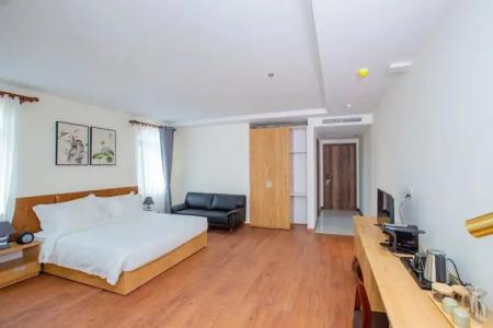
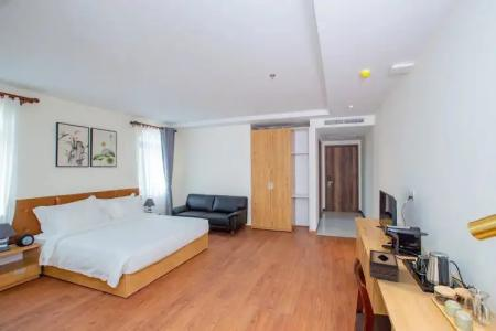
+ tissue box [368,249,400,284]
